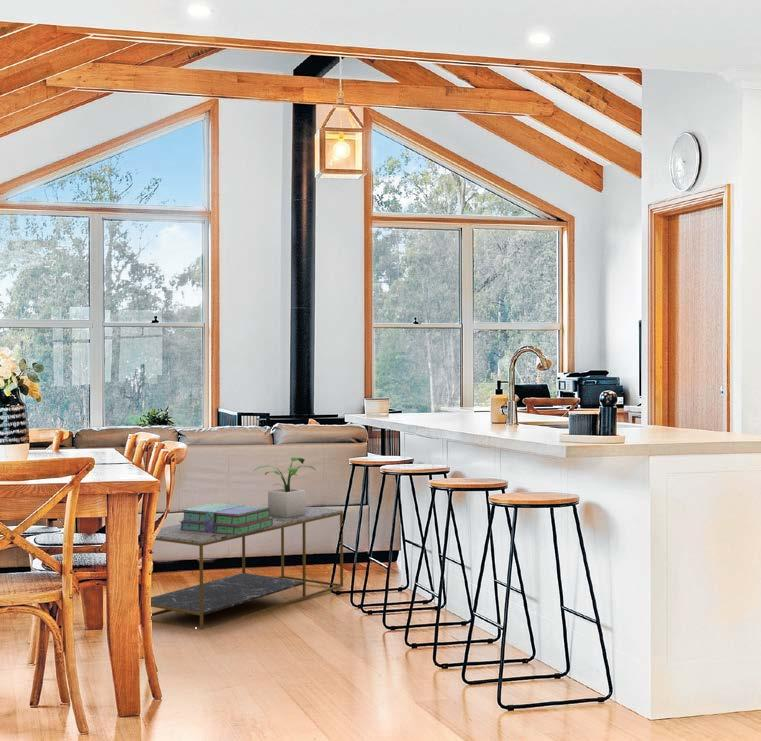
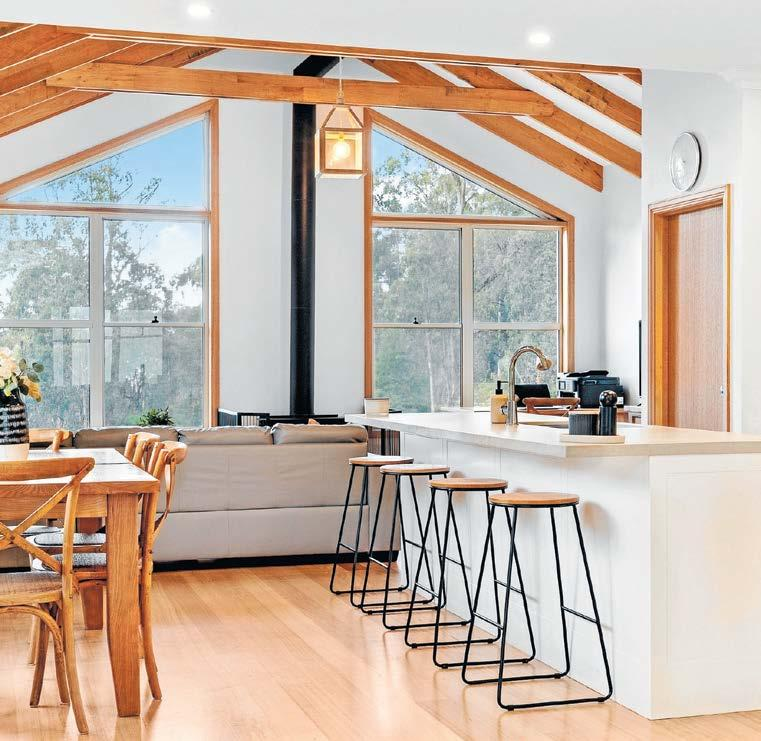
- potted plant [253,456,317,518]
- stack of books [178,502,273,535]
- coffee table [150,506,344,631]
